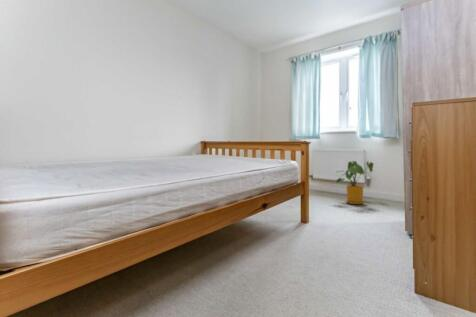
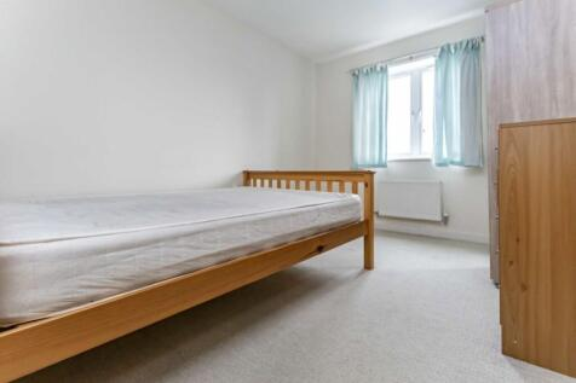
- house plant [335,160,375,205]
